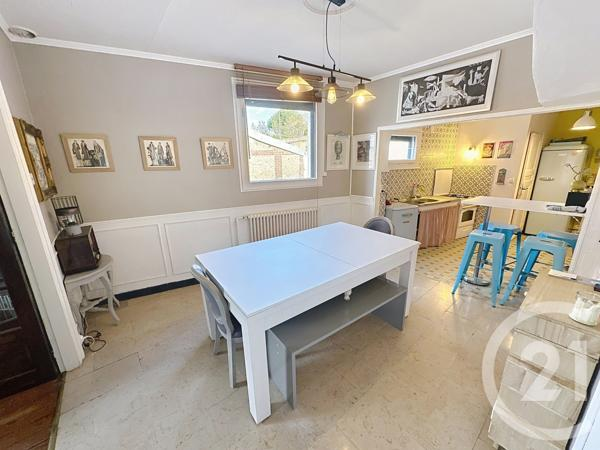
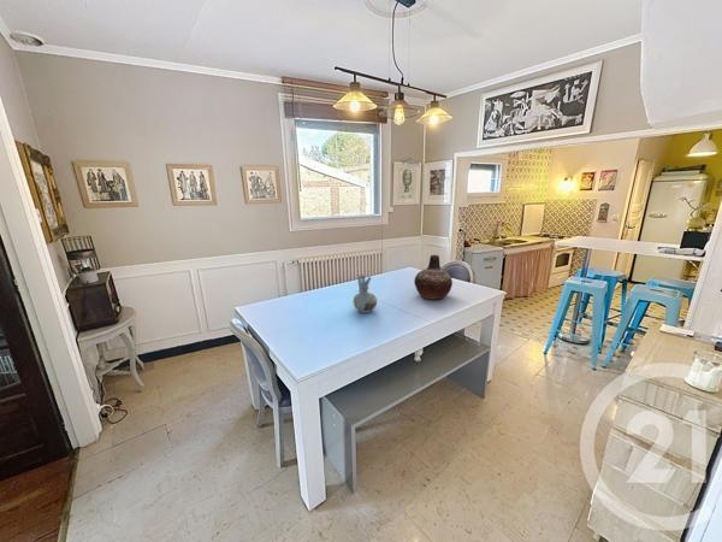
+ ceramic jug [353,273,378,314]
+ vase [414,254,454,300]
